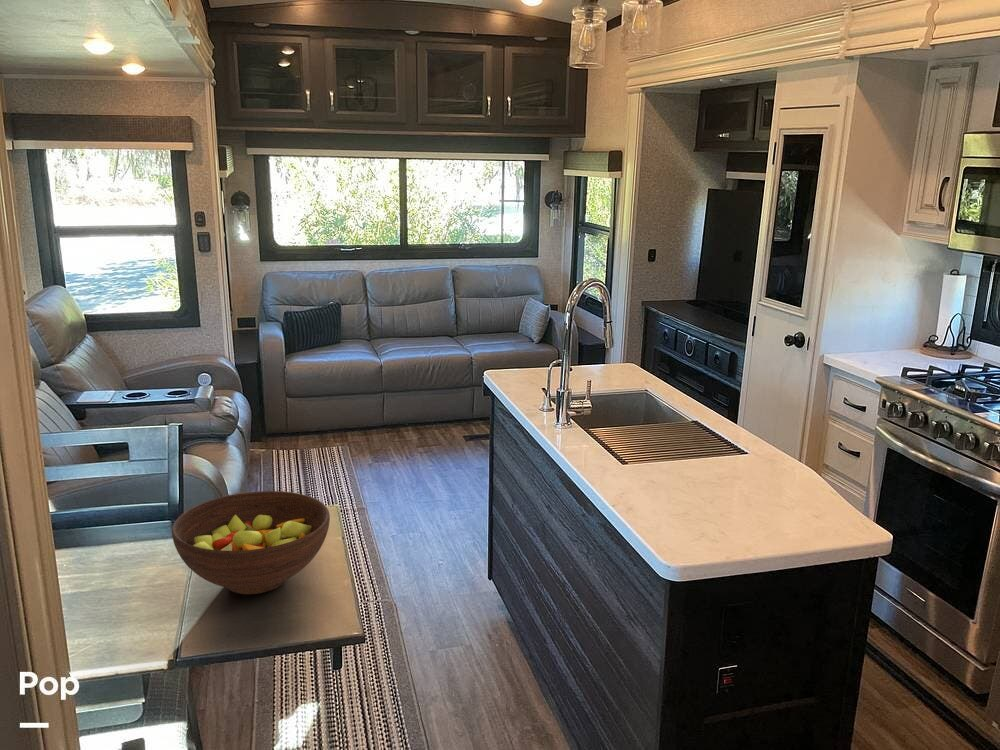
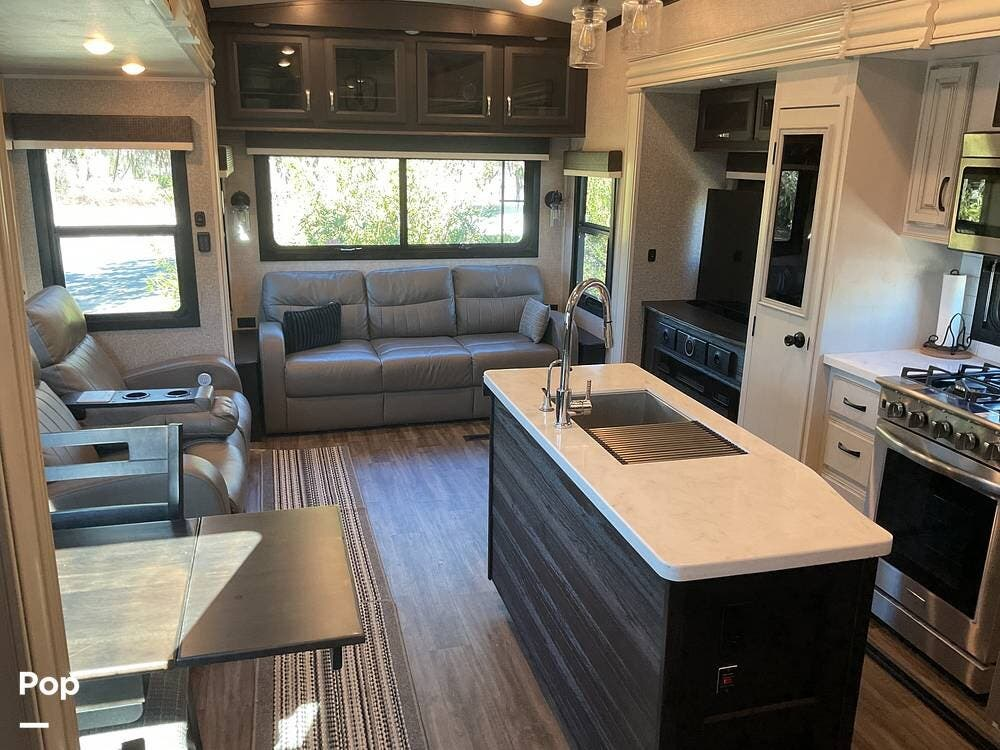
- fruit bowl [171,490,331,595]
